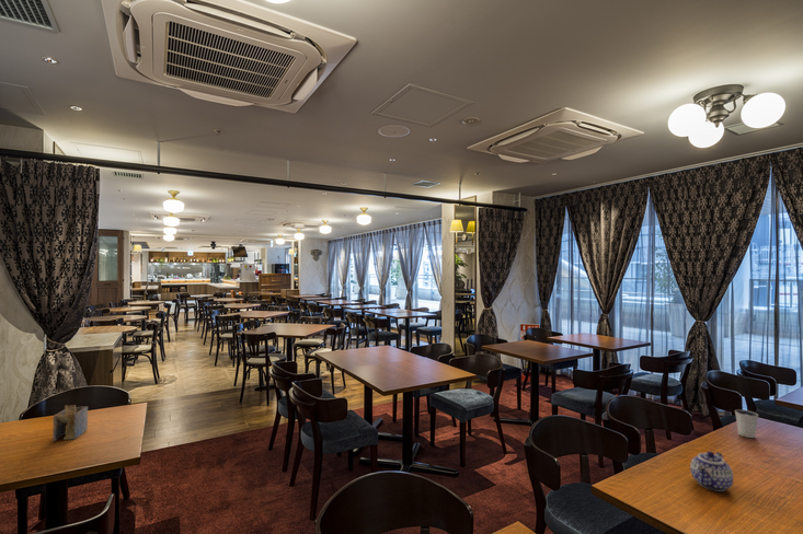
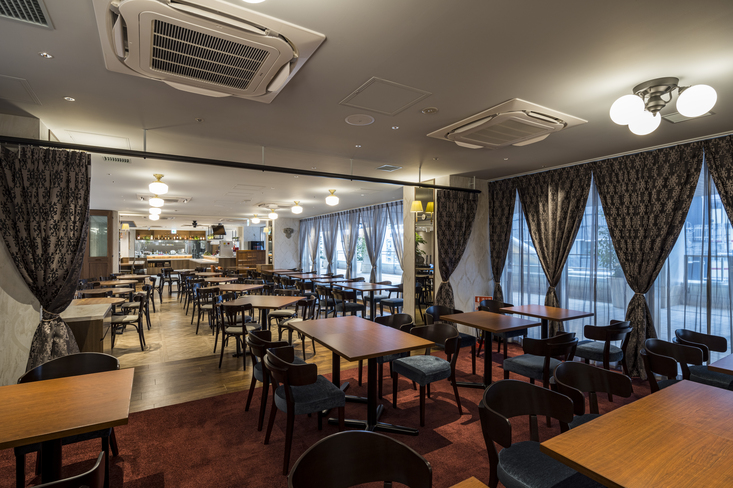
- napkin holder [51,404,89,442]
- dixie cup [734,408,759,439]
- teapot [689,450,734,492]
